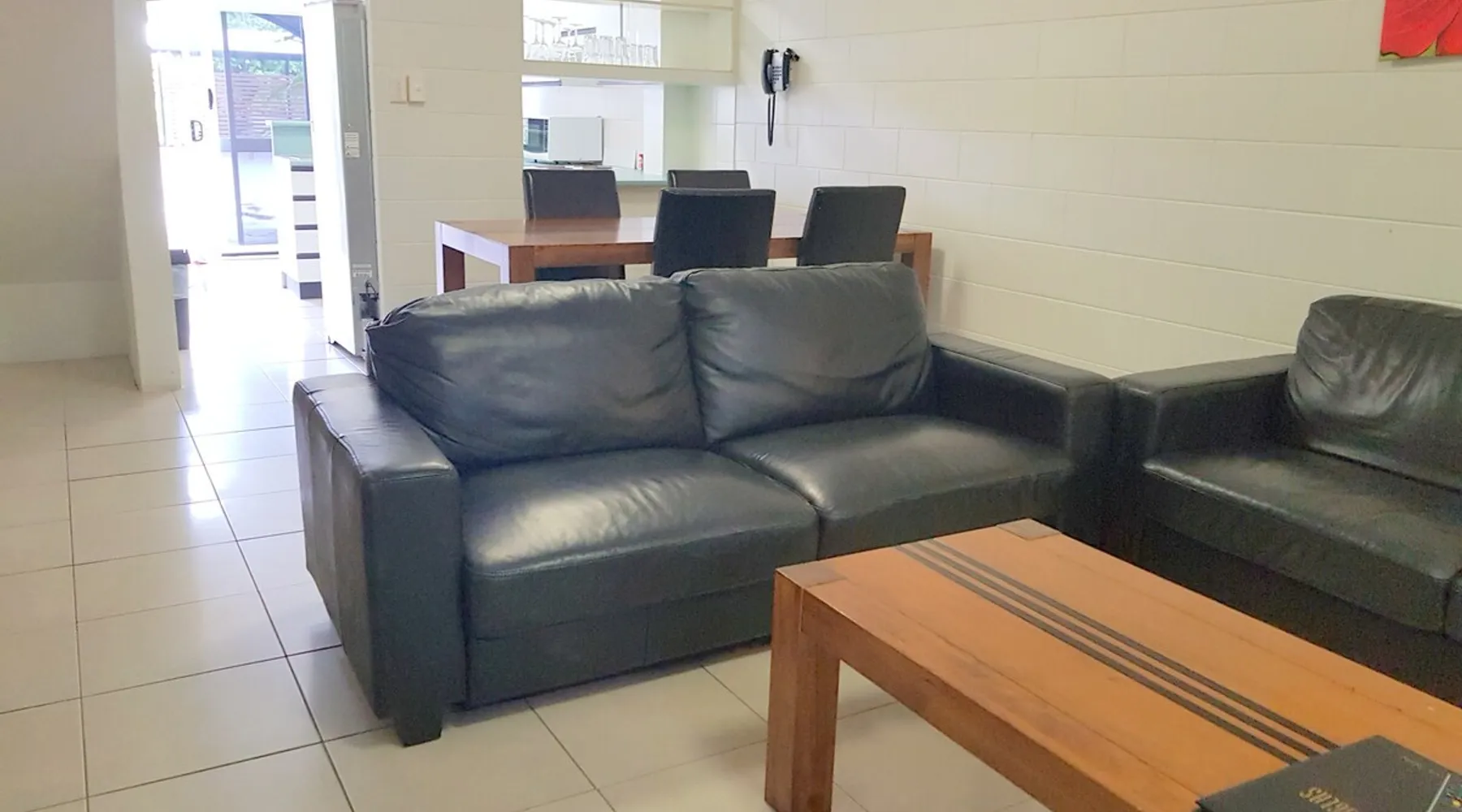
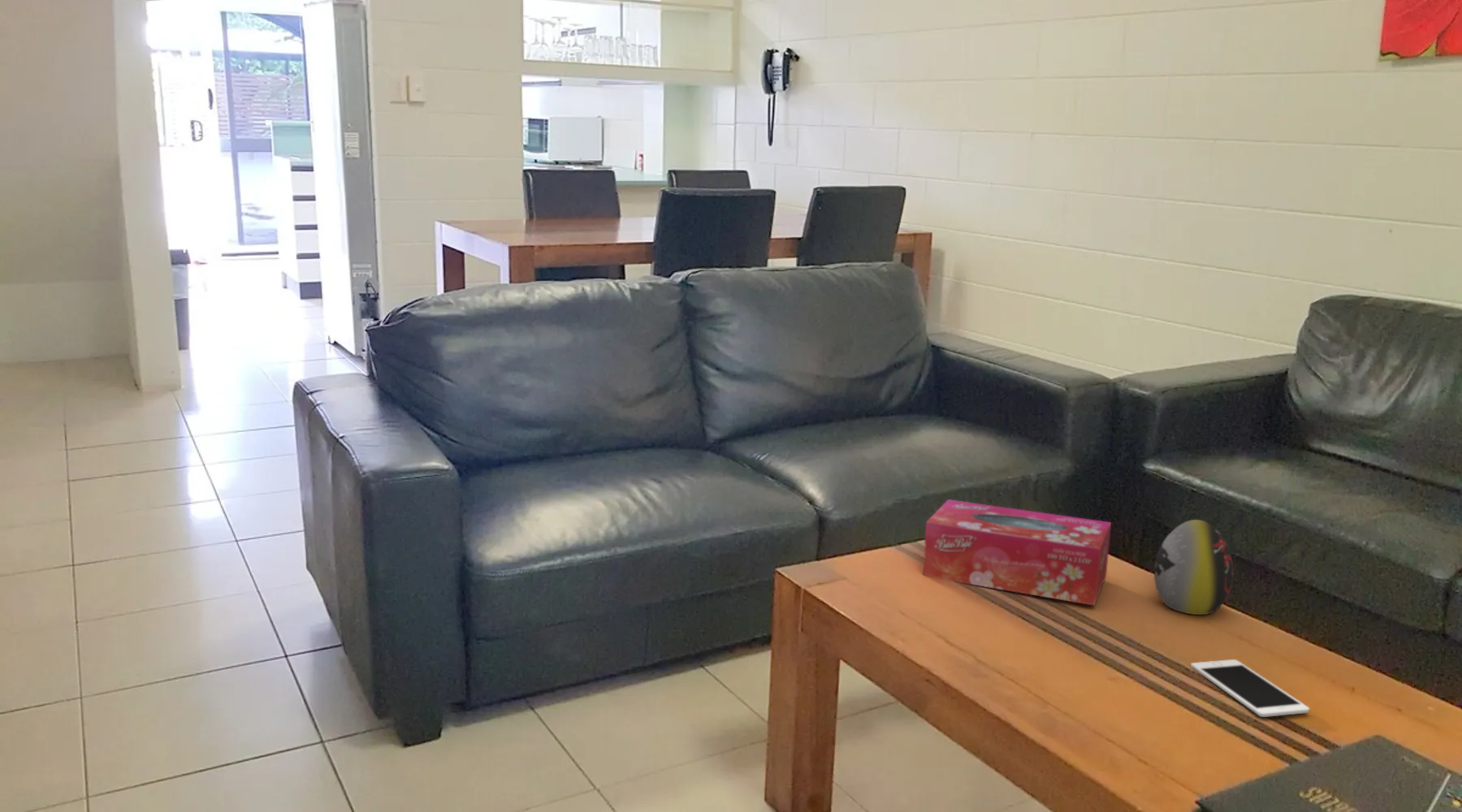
+ tissue box [923,499,1112,607]
+ cell phone [1190,659,1310,718]
+ decorative egg [1153,519,1235,615]
